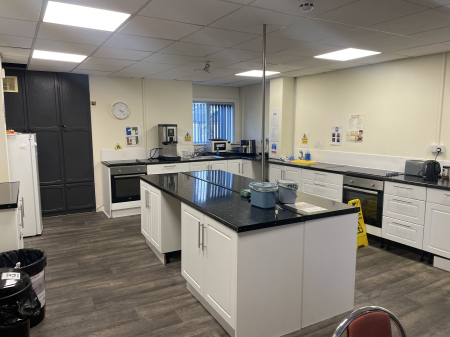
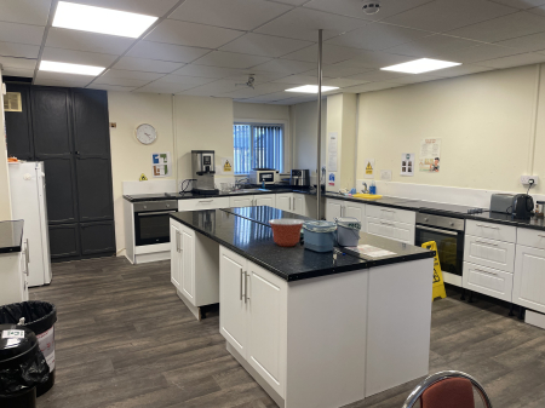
+ mixing bowl [268,218,305,247]
